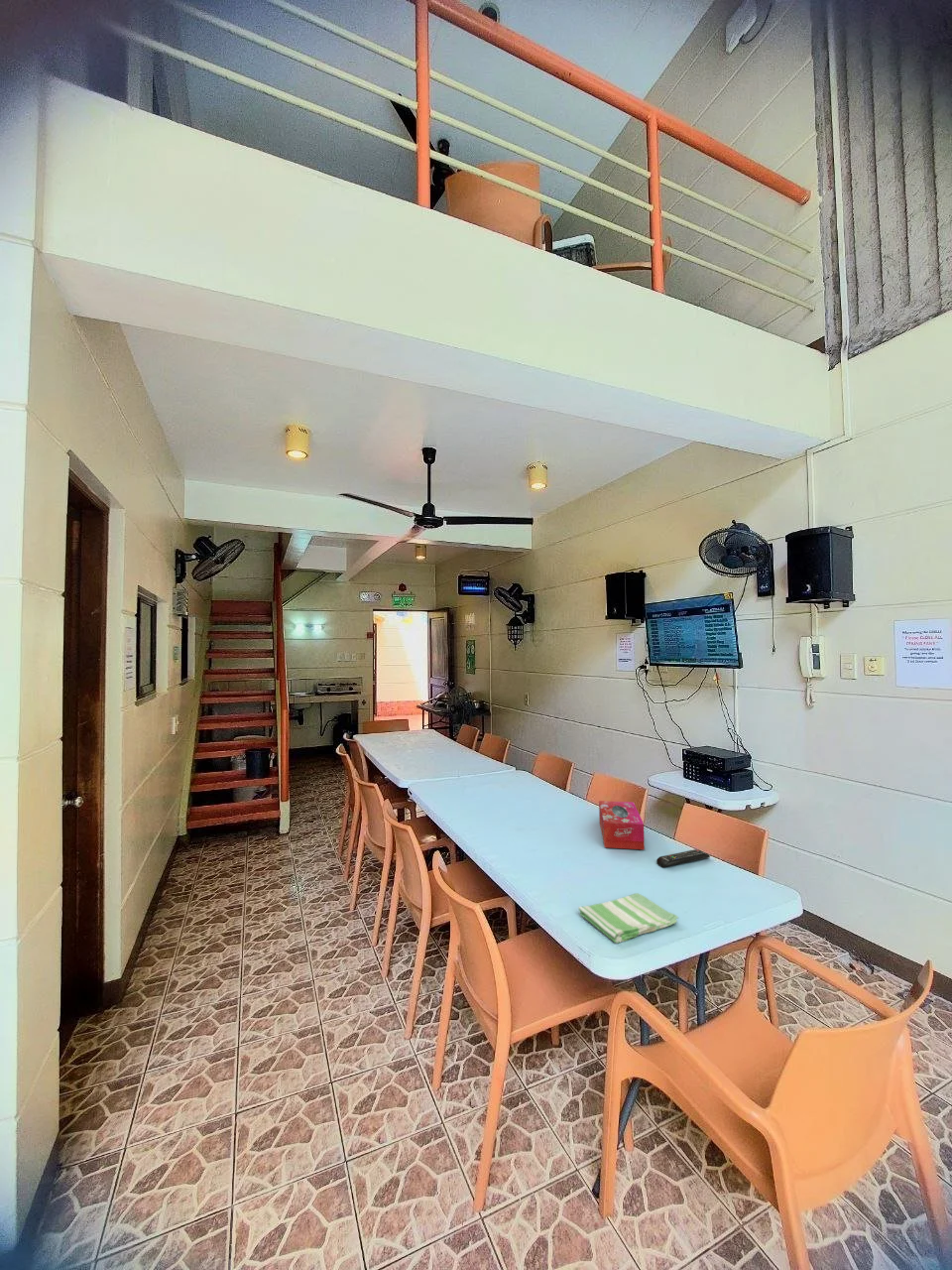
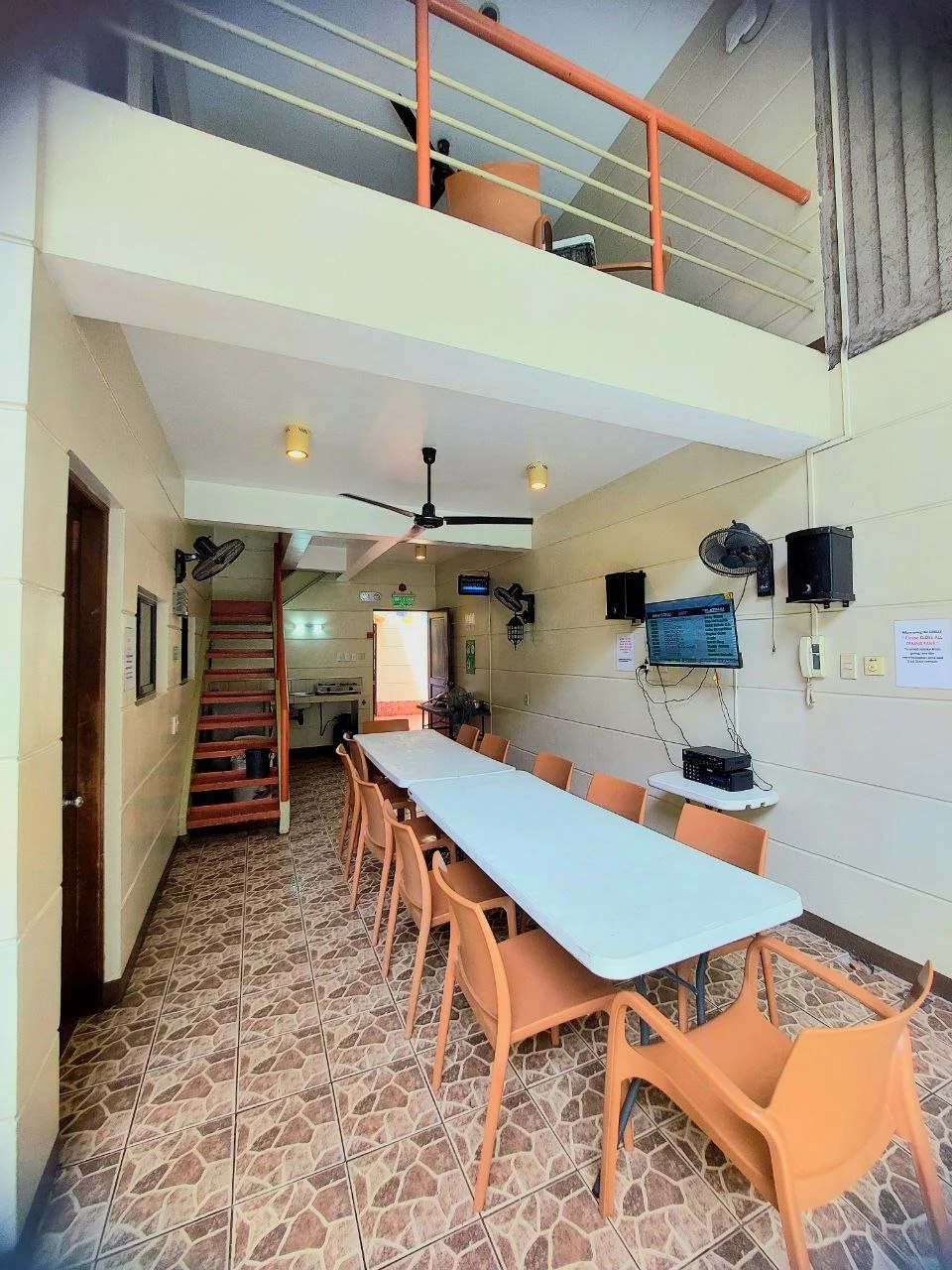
- remote control [655,848,711,868]
- tissue box [598,800,646,850]
- dish towel [577,892,679,945]
